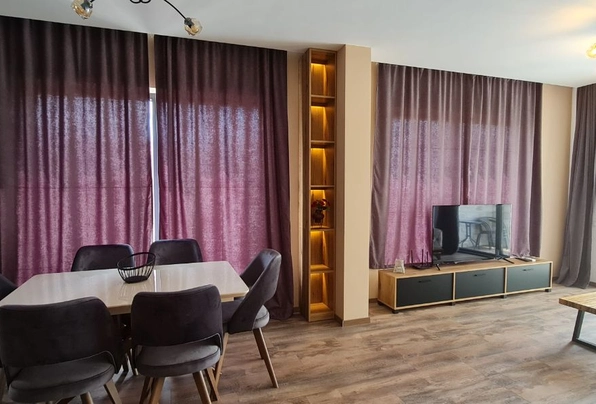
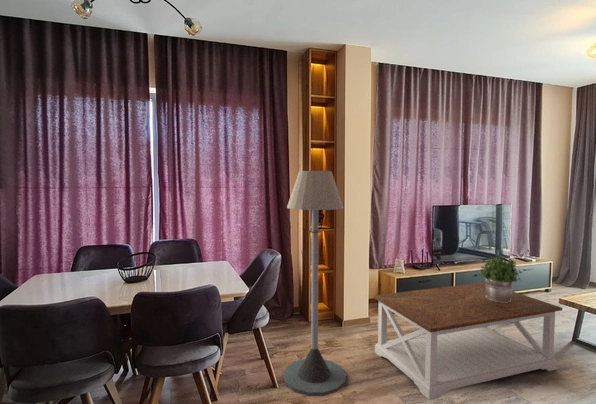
+ floor lamp [282,170,347,397]
+ coffee table [373,281,563,401]
+ potted plant [479,255,523,303]
